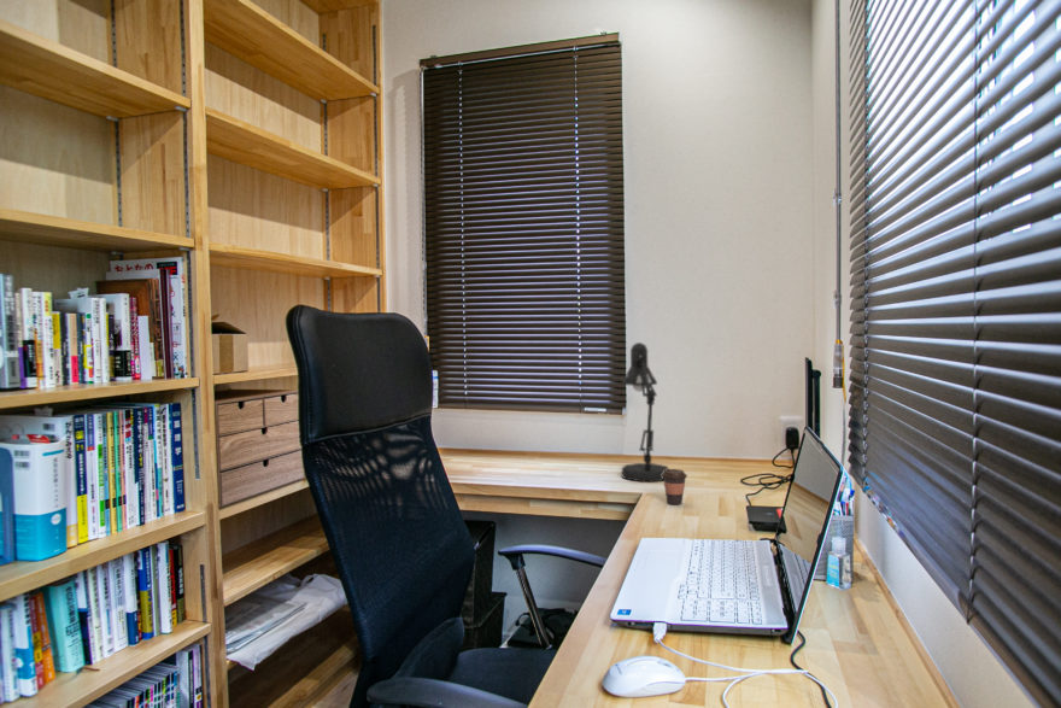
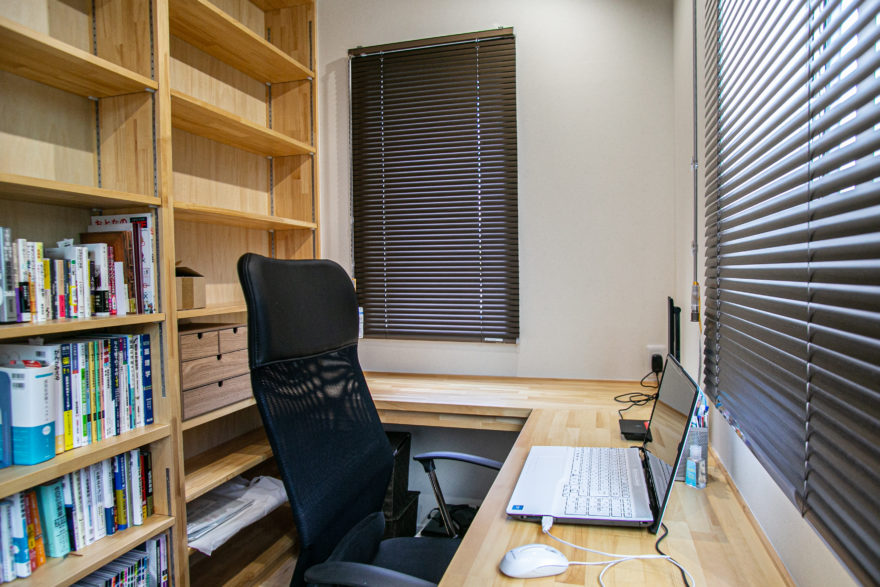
- coffee cup [662,468,688,505]
- desk lamp [621,341,670,482]
